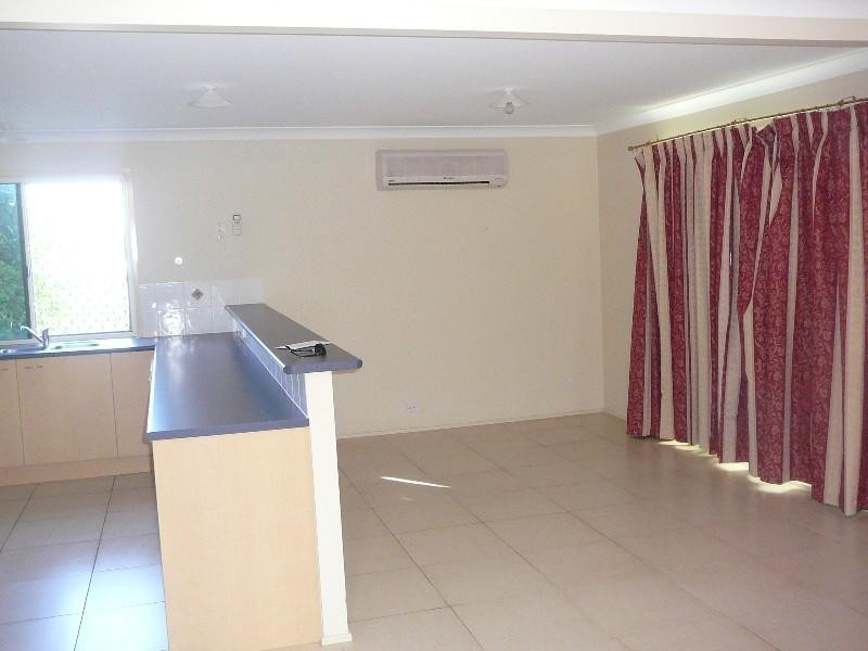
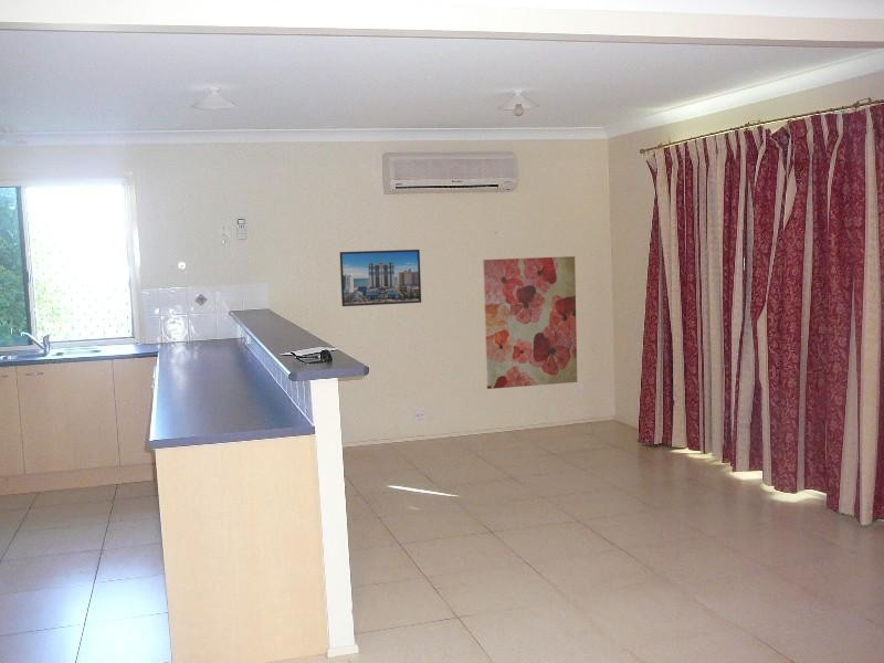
+ wall art [482,255,578,390]
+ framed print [338,249,422,307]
